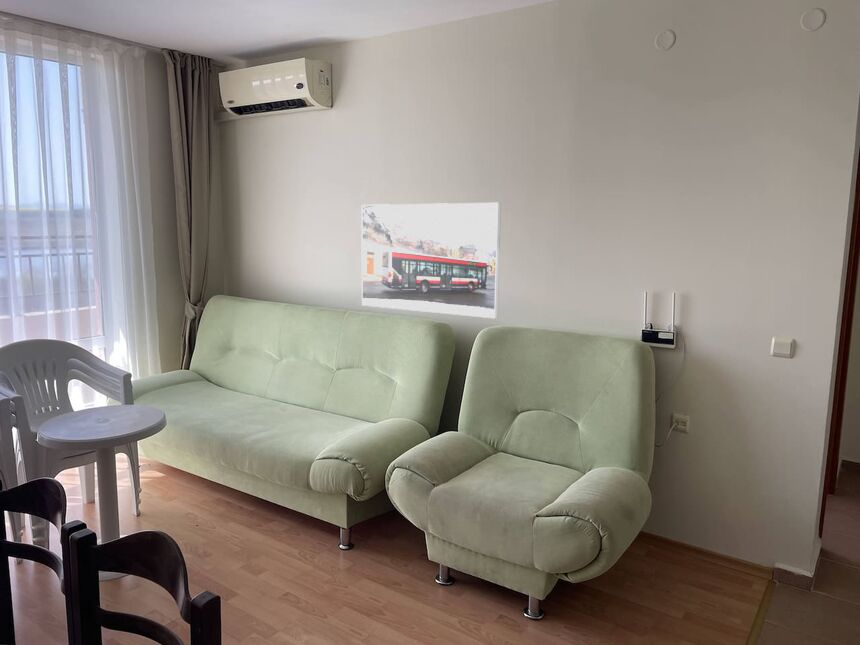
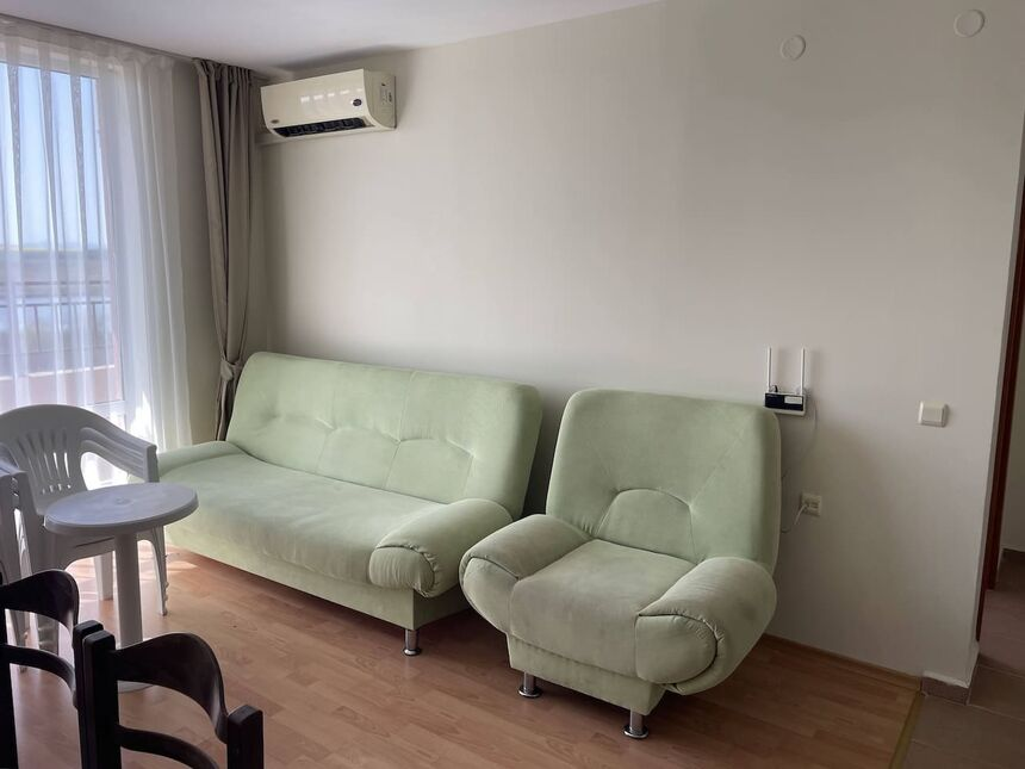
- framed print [361,202,502,319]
